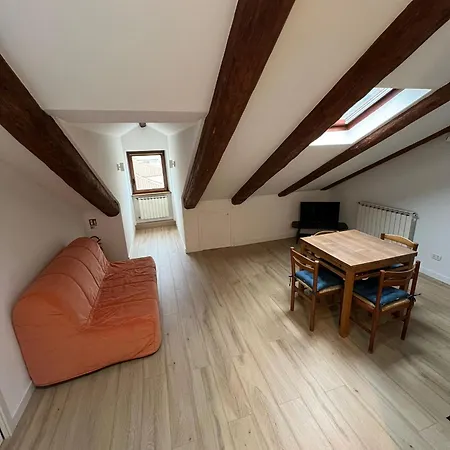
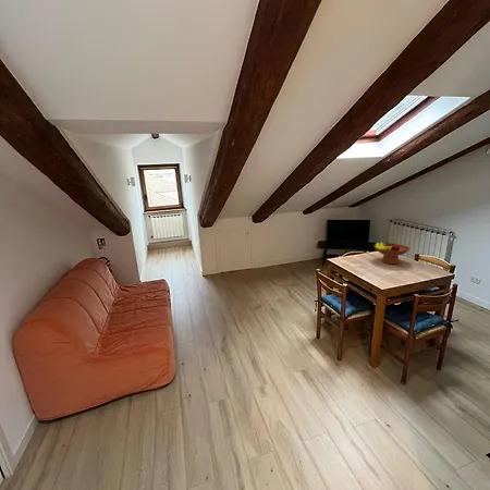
+ fruit bowl [372,241,412,265]
